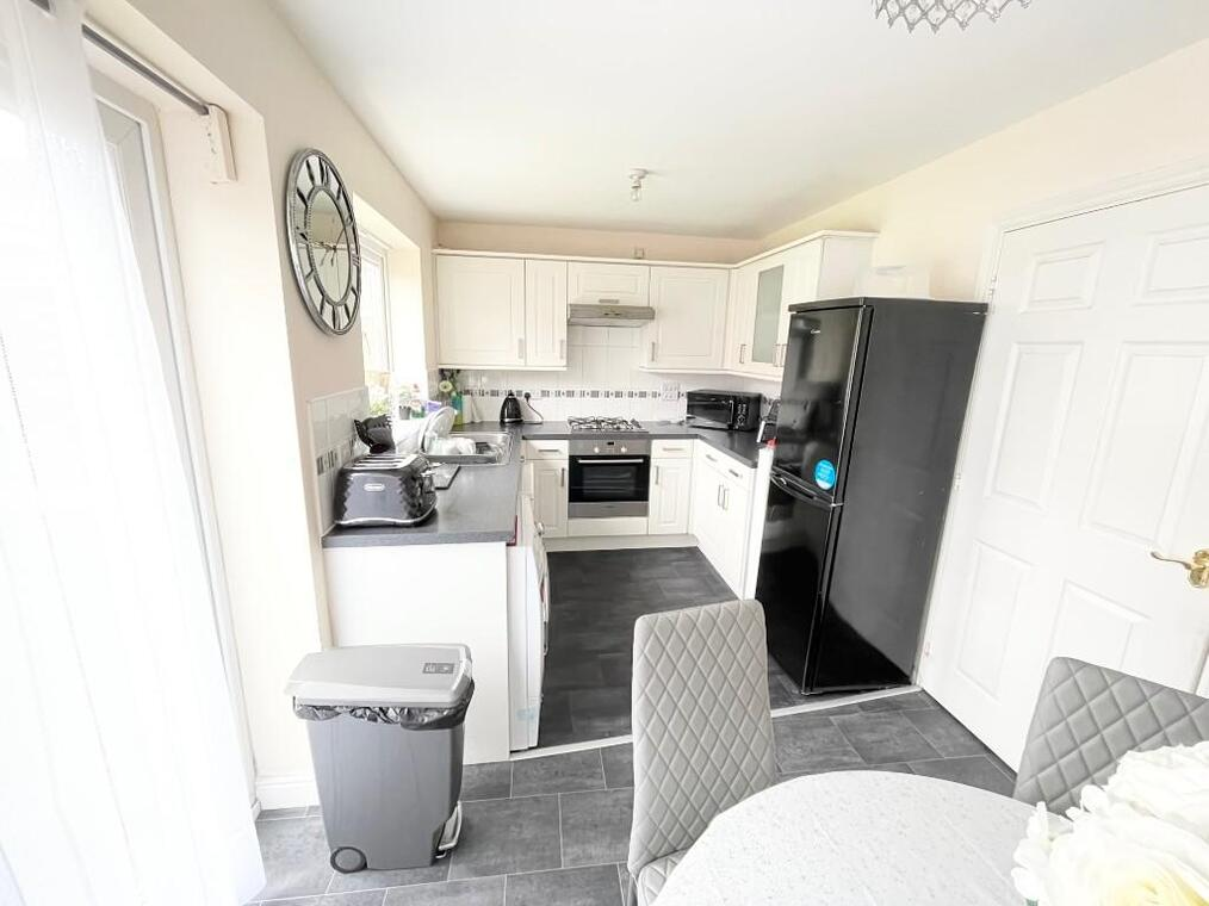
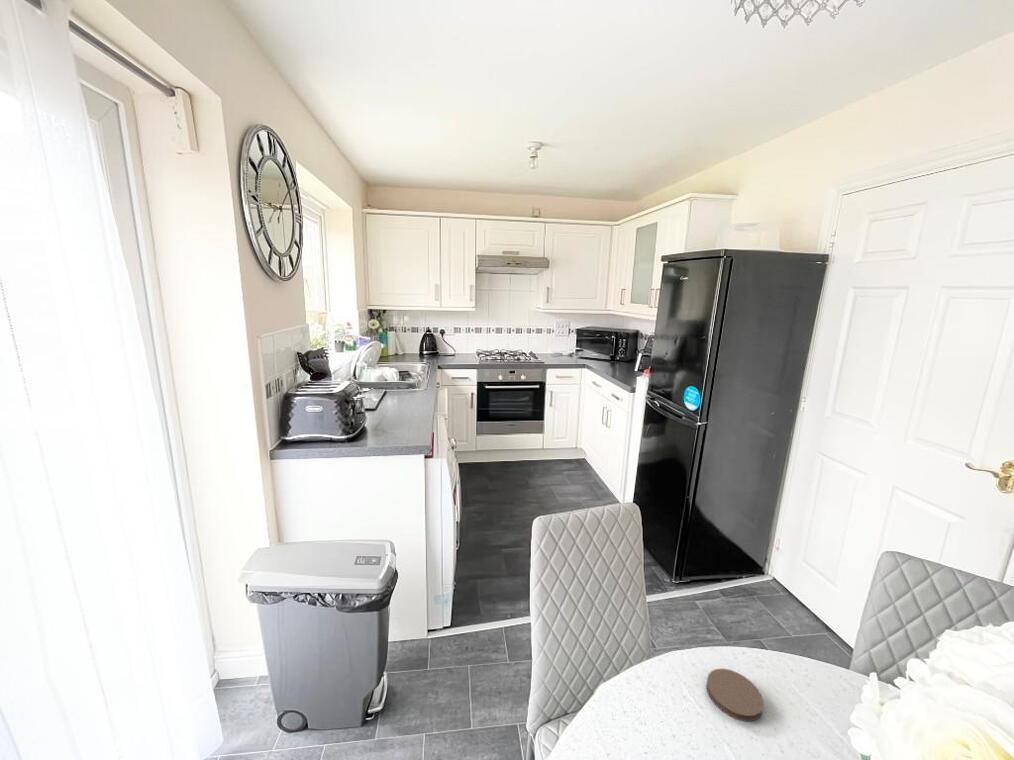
+ coaster [705,668,764,723]
